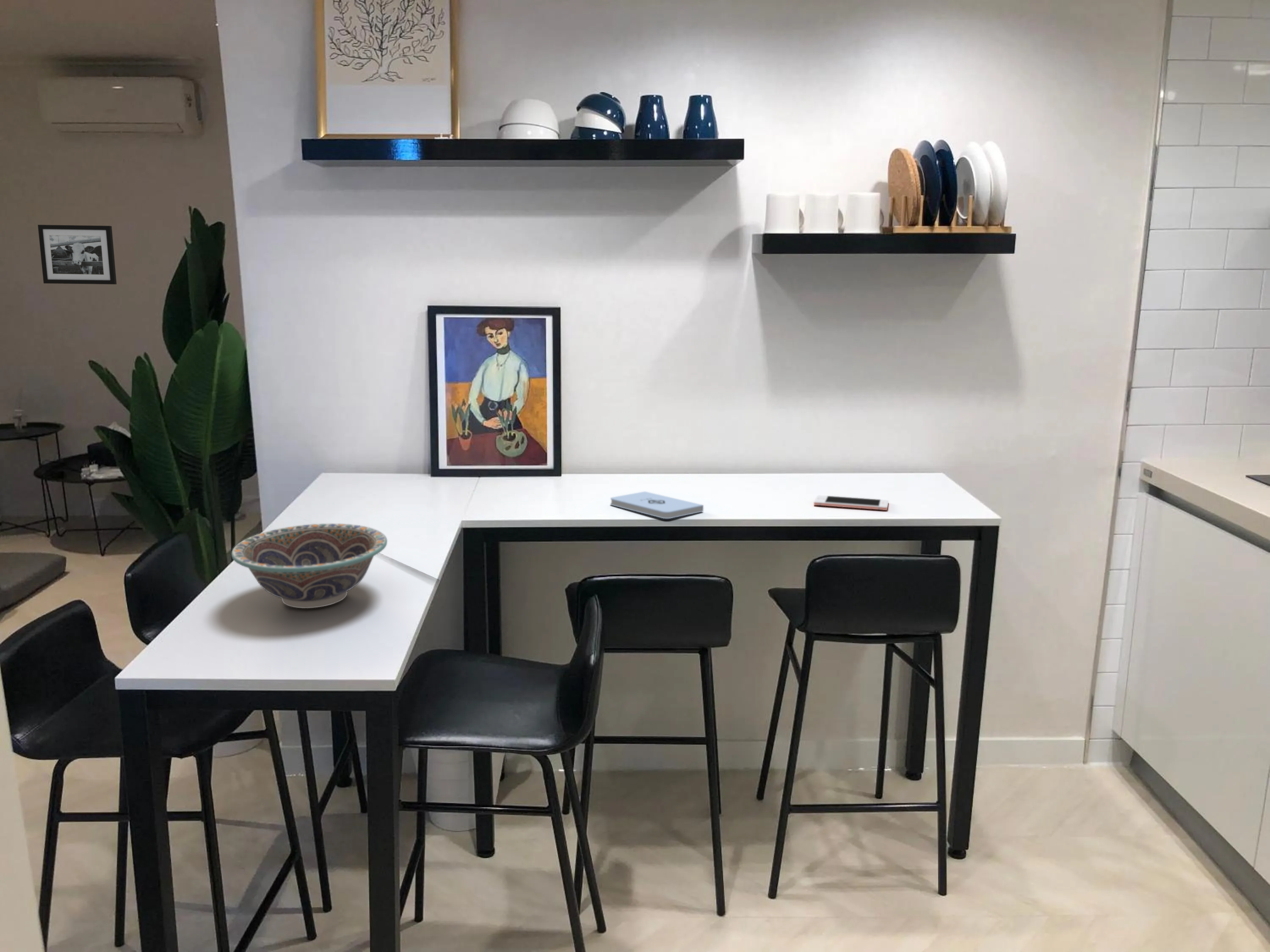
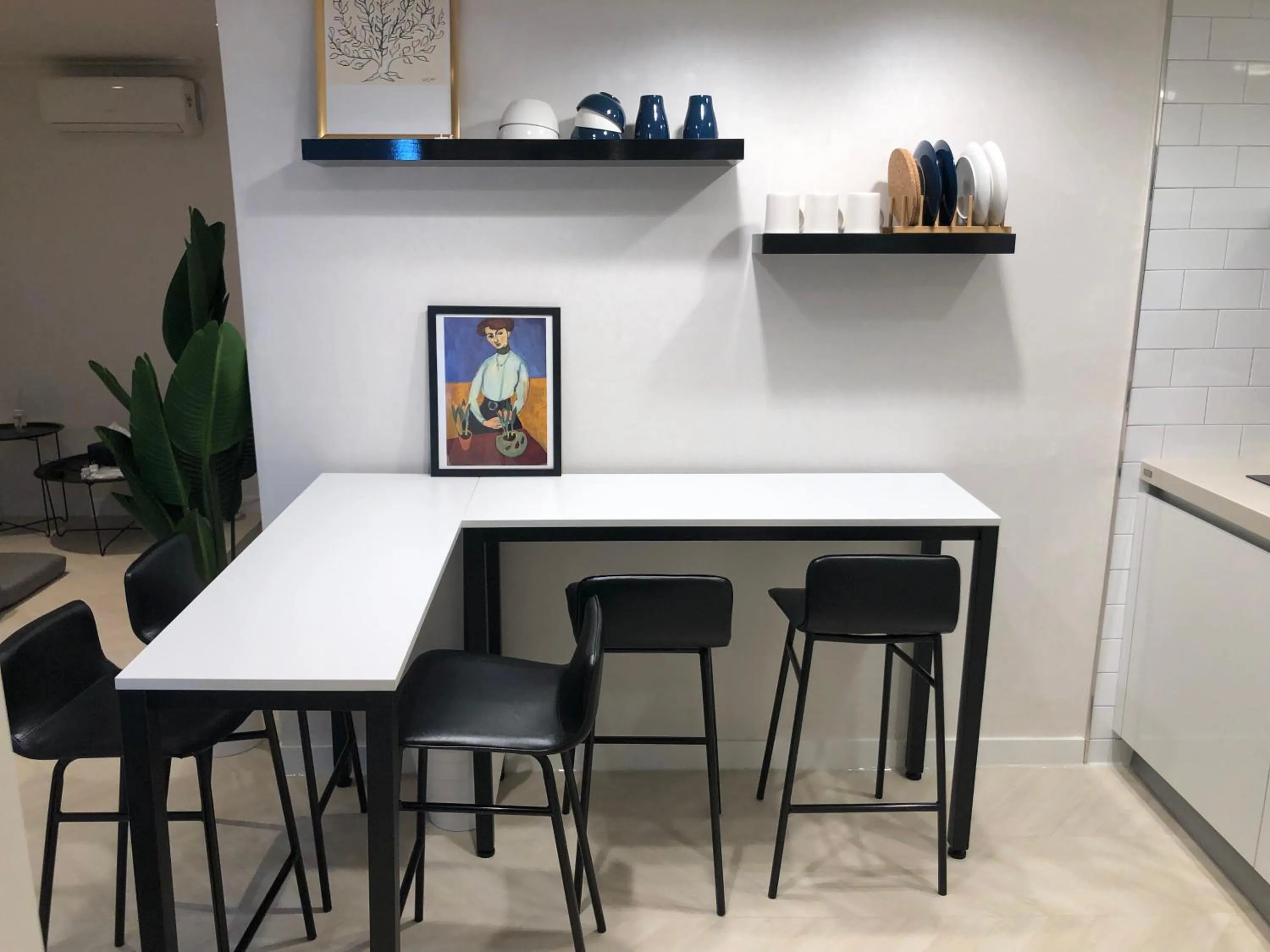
- picture frame [37,224,117,285]
- cell phone [813,495,889,511]
- decorative bowl [231,523,388,609]
- notepad [610,491,704,519]
